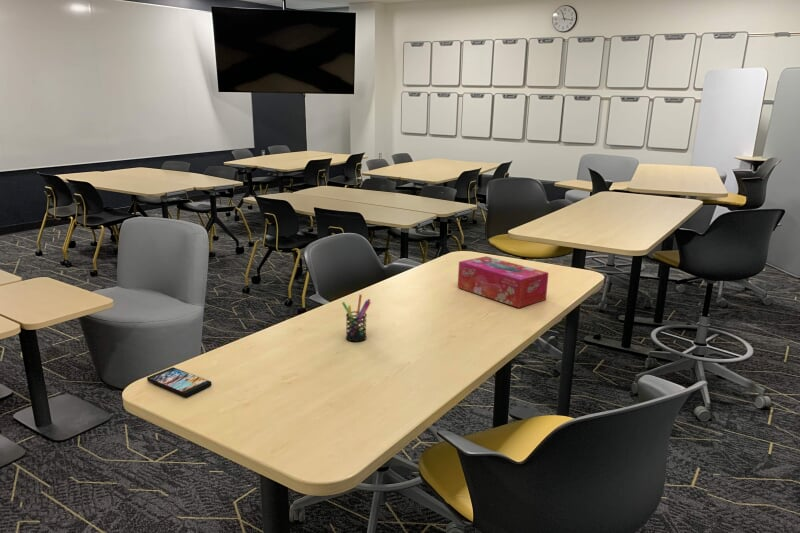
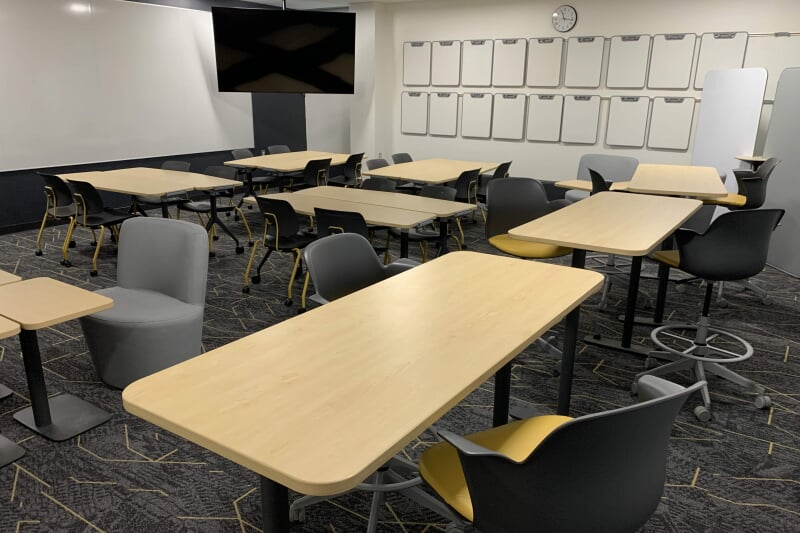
- tissue box [457,255,549,309]
- smartphone [146,366,212,398]
- pen holder [341,293,372,342]
